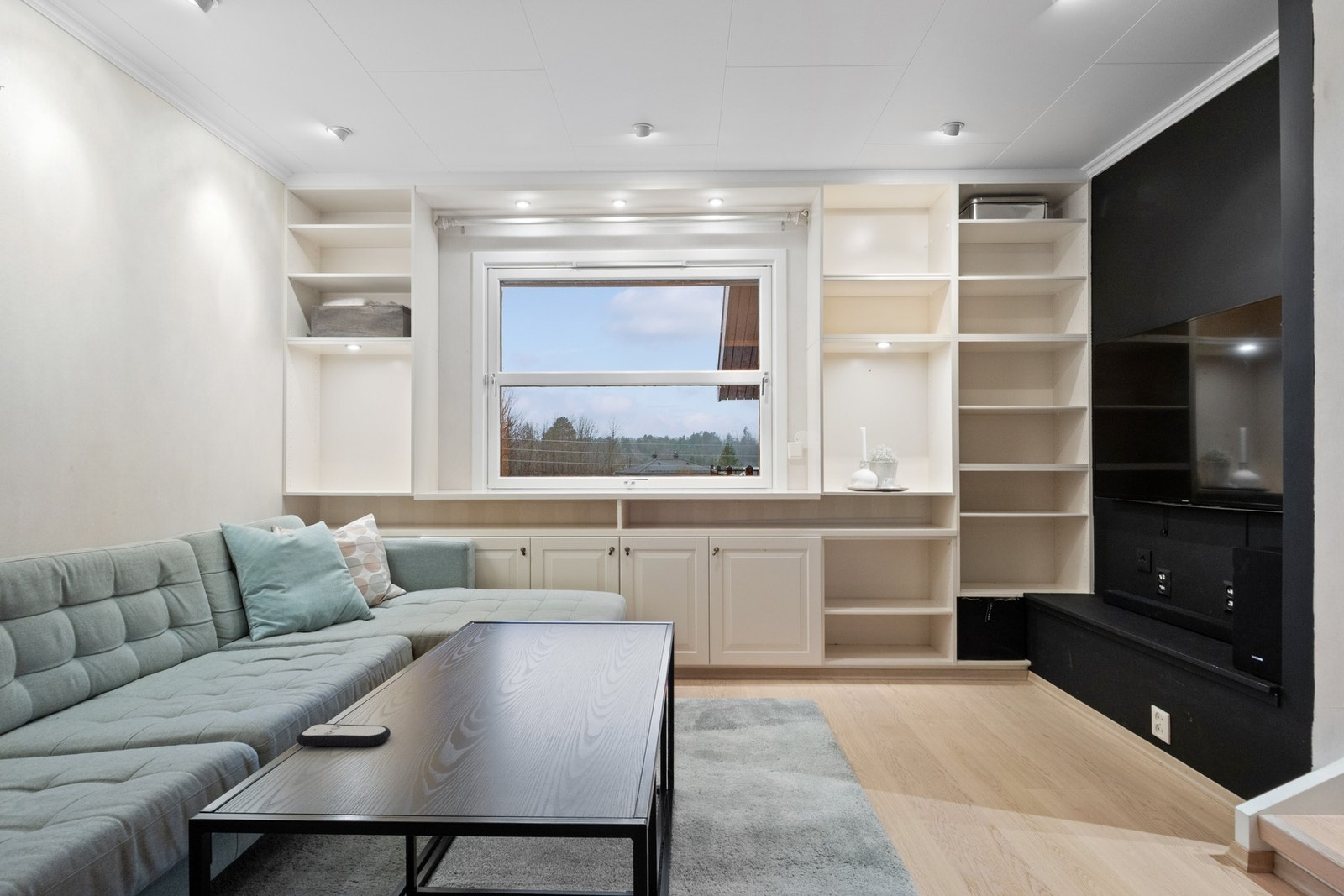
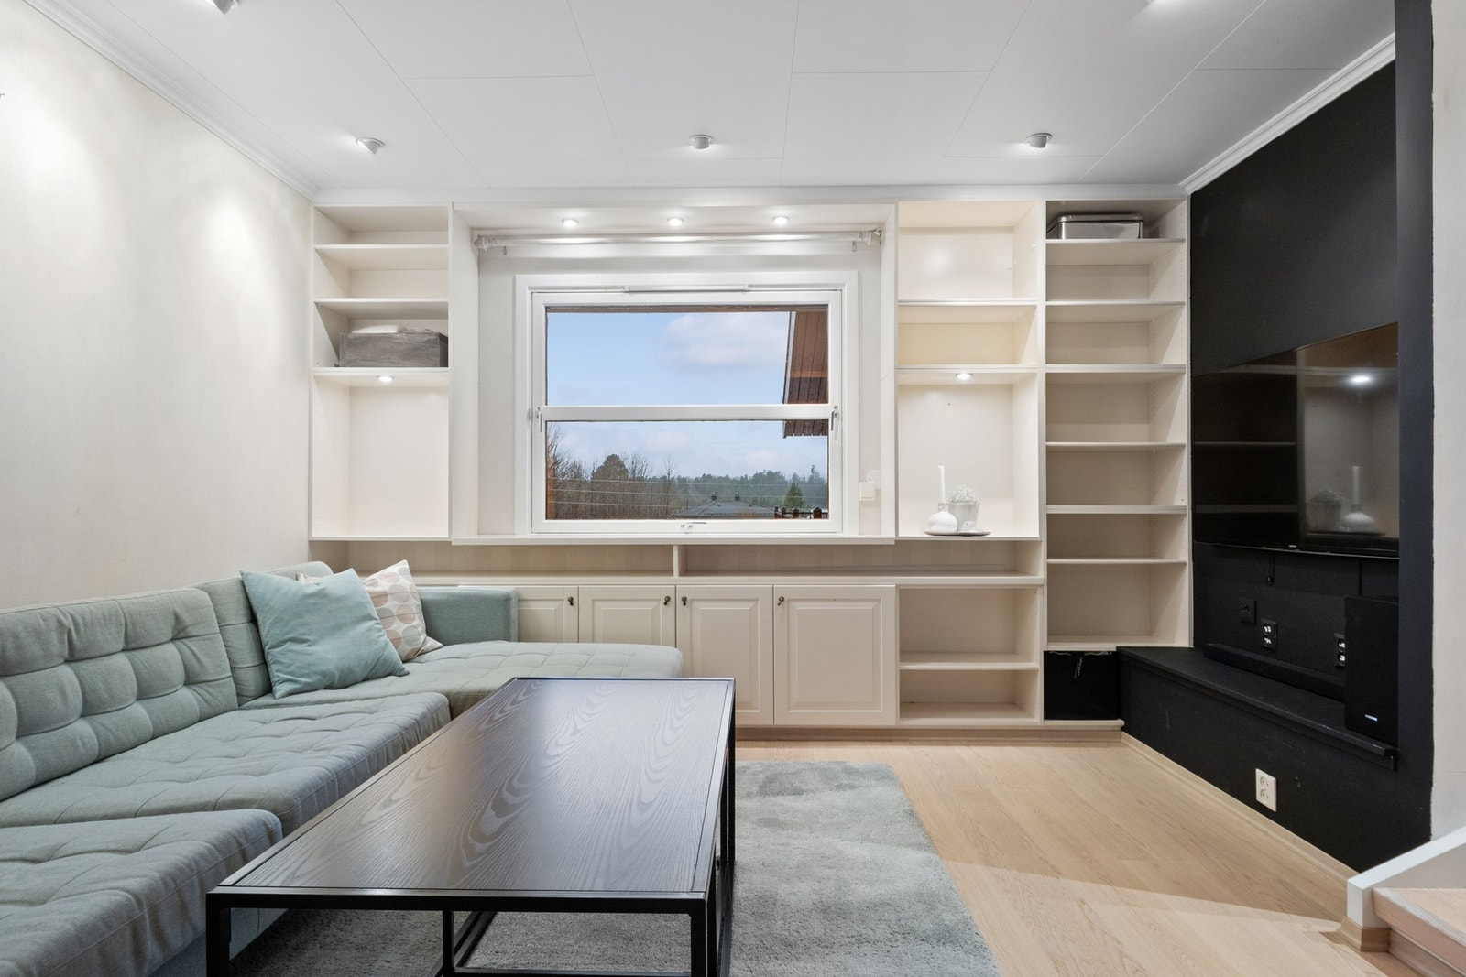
- remote control [295,723,391,747]
